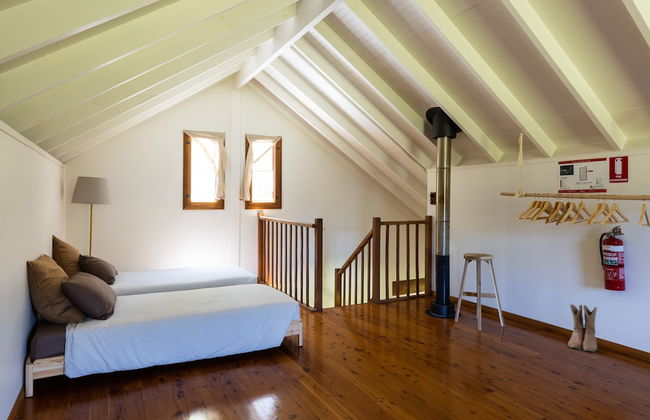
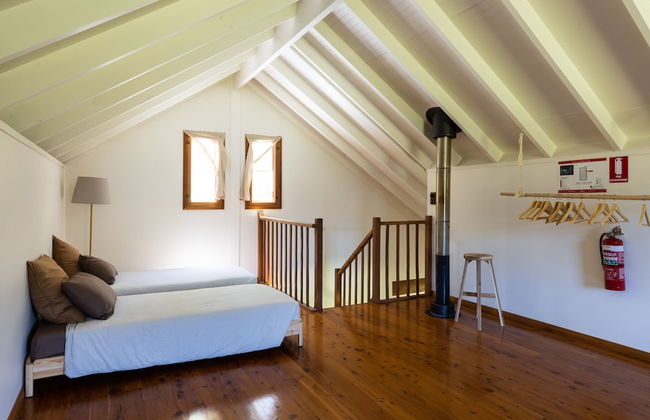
- boots [567,303,598,353]
